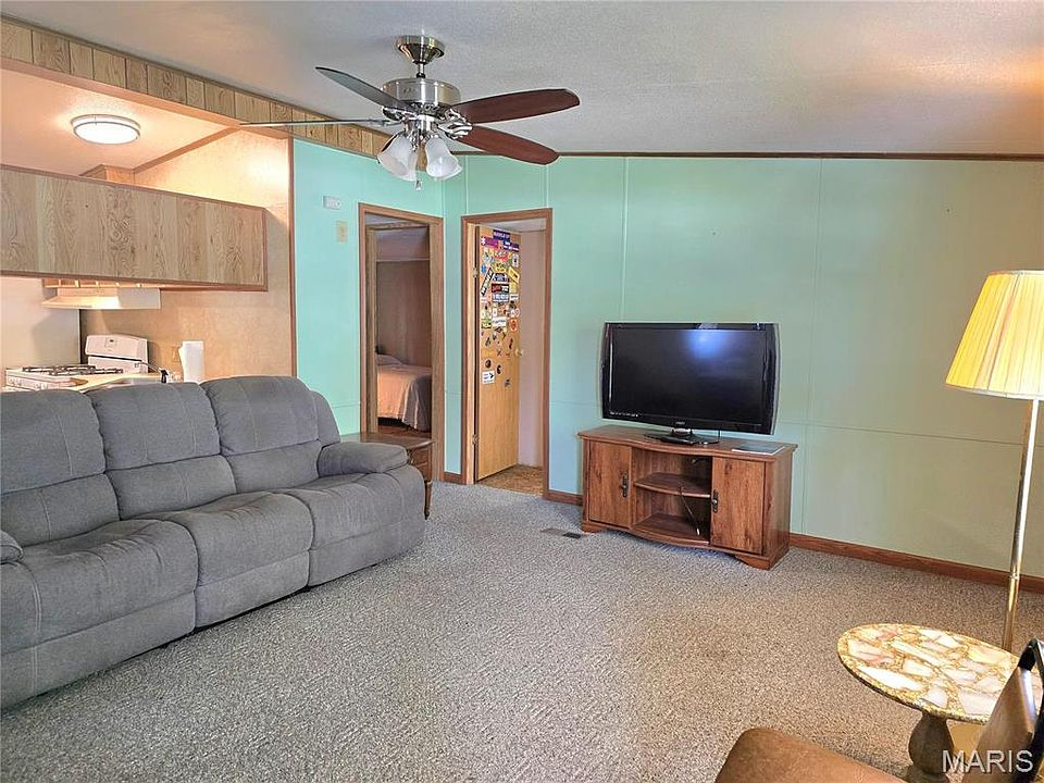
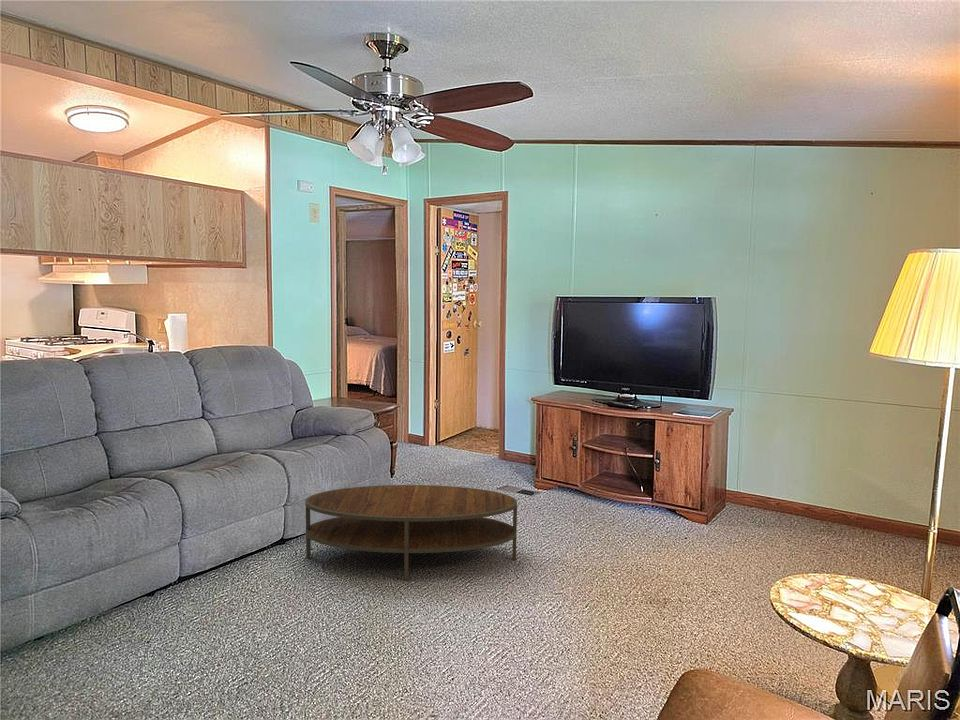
+ coffee table [304,484,518,582]
